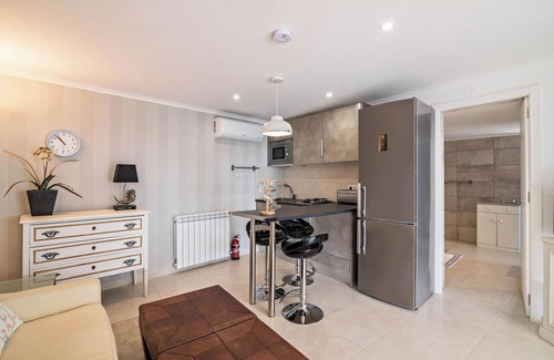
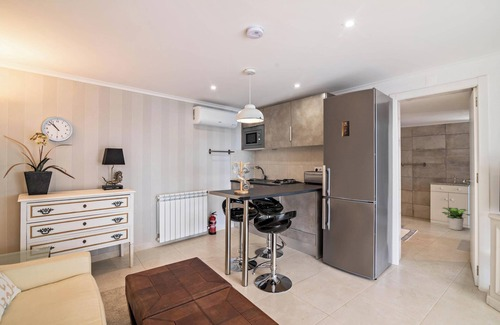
+ potted plant [441,206,471,231]
